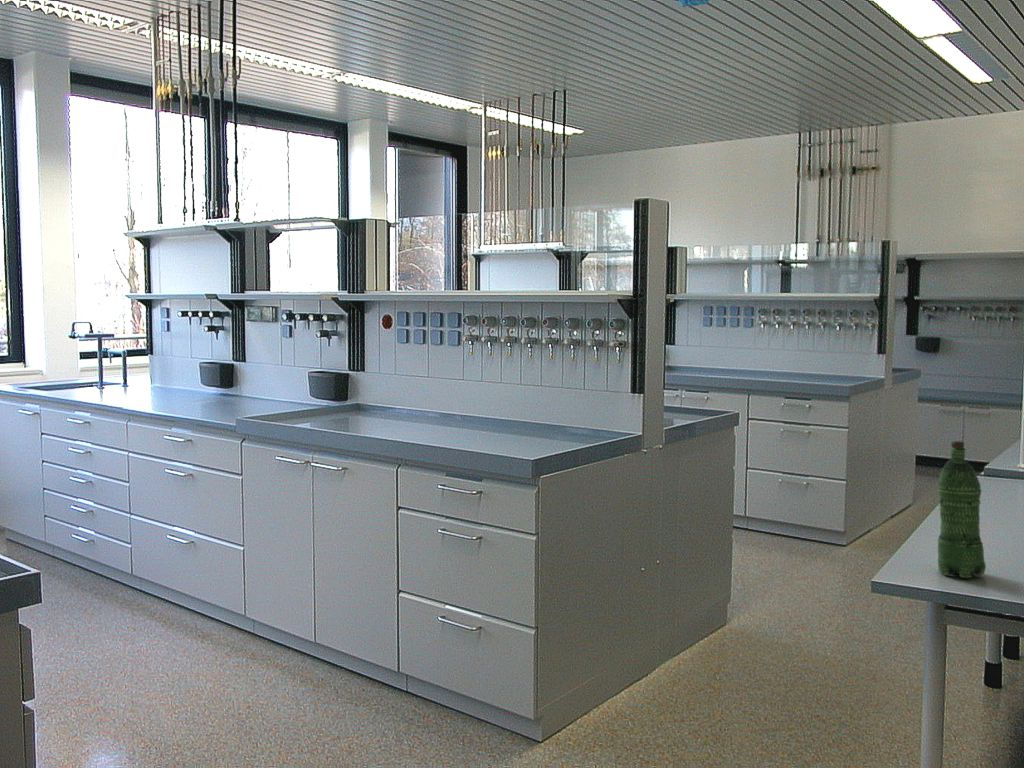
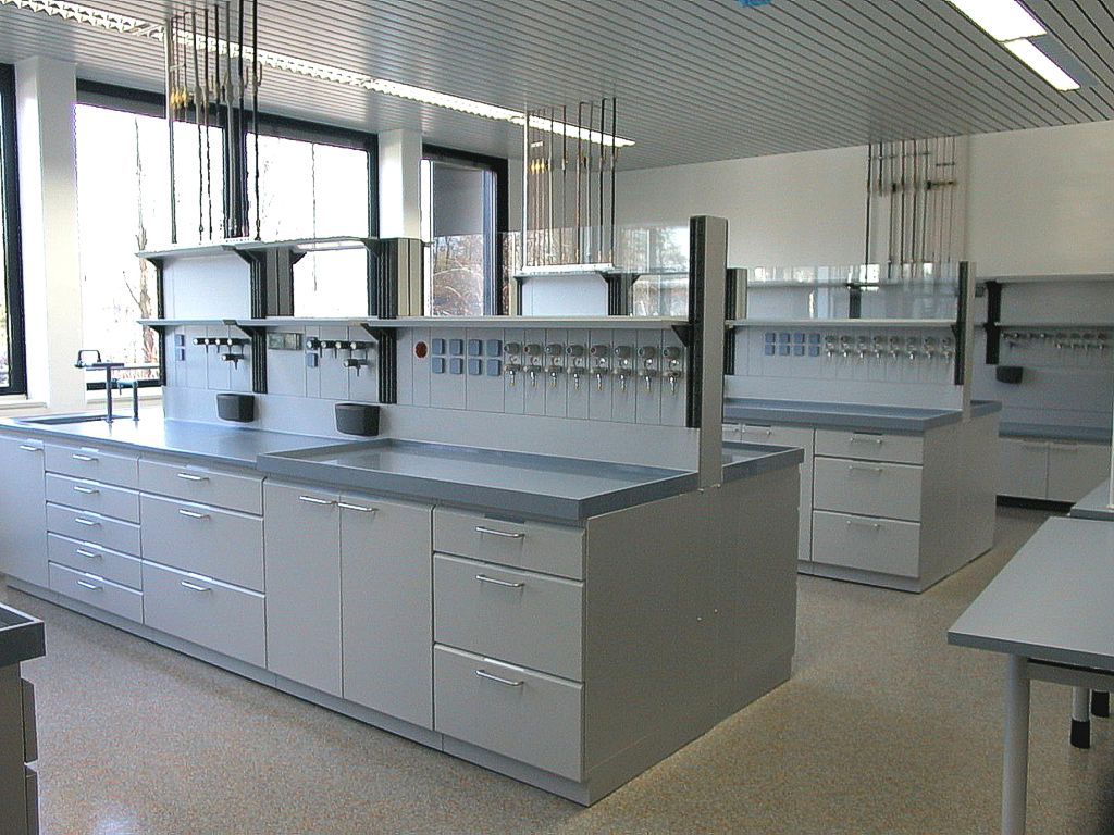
- plastic bottle [937,440,987,579]
